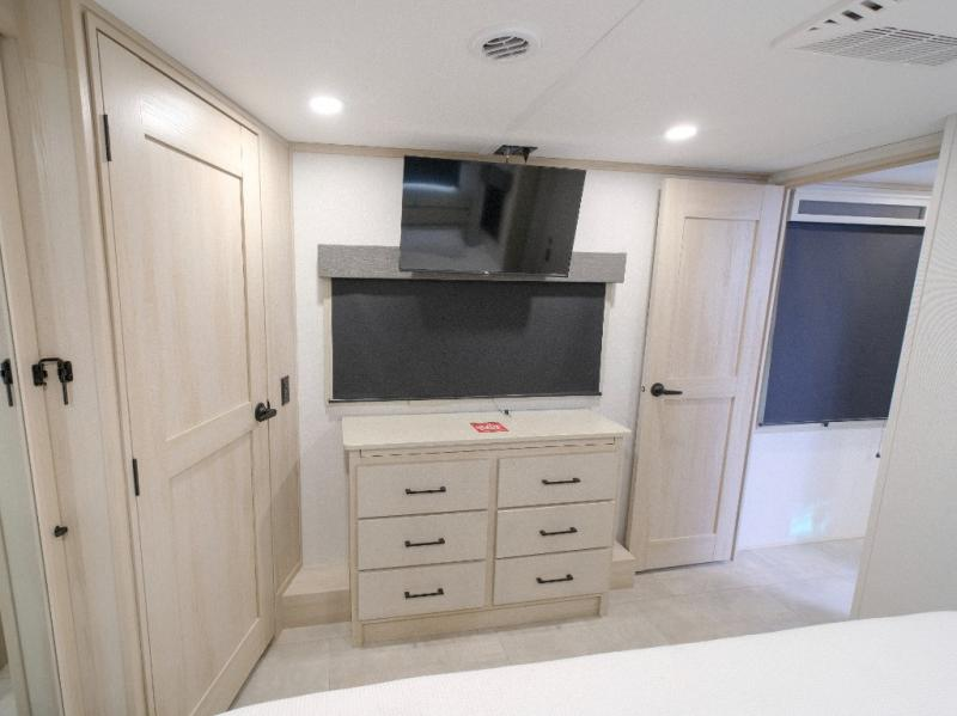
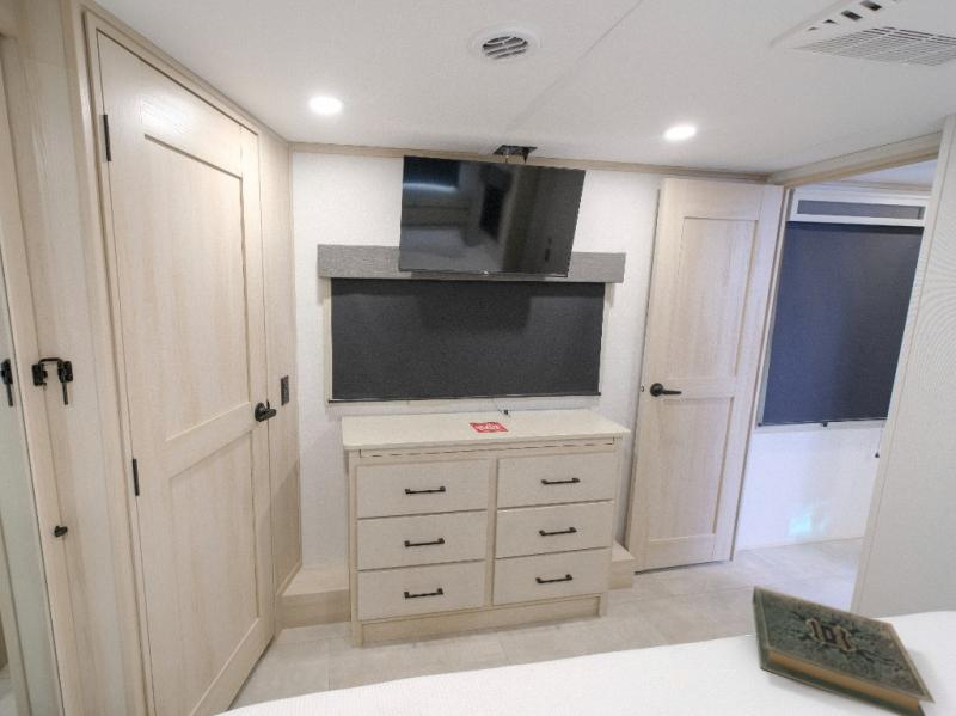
+ hardback book [750,585,937,716]
